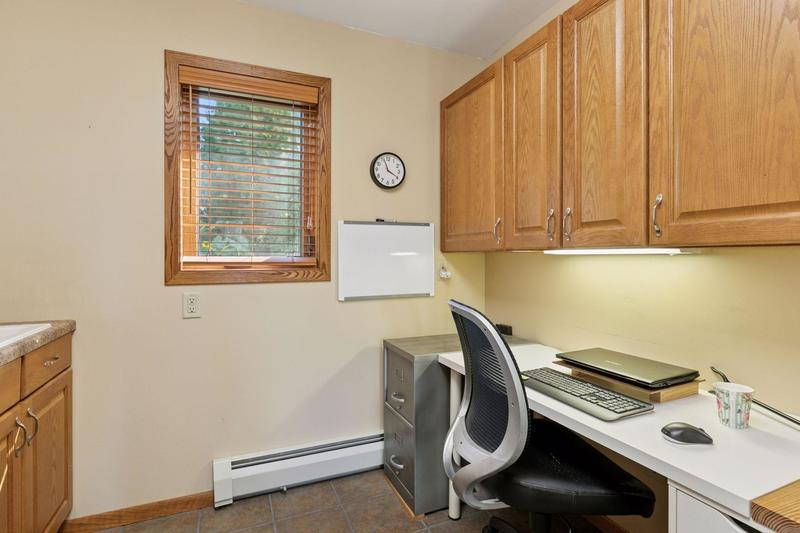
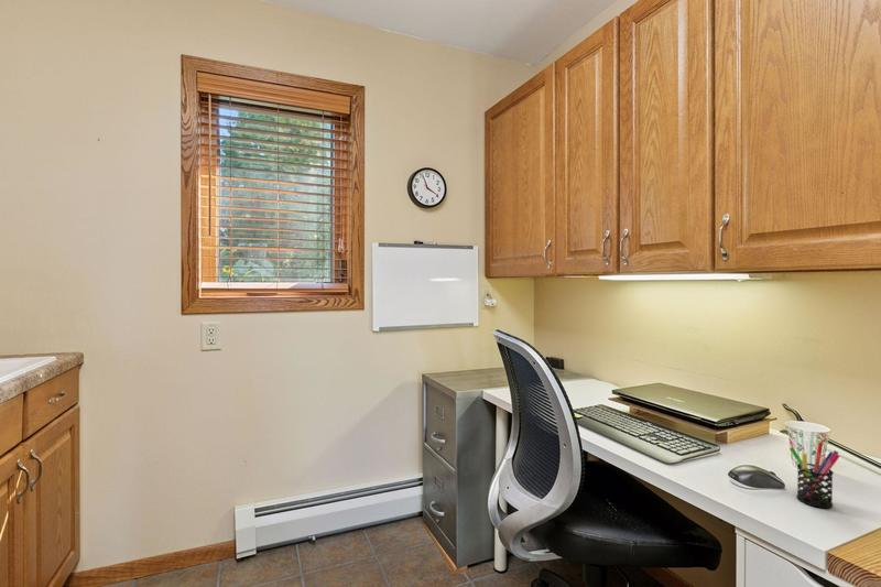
+ pen holder [788,441,841,509]
